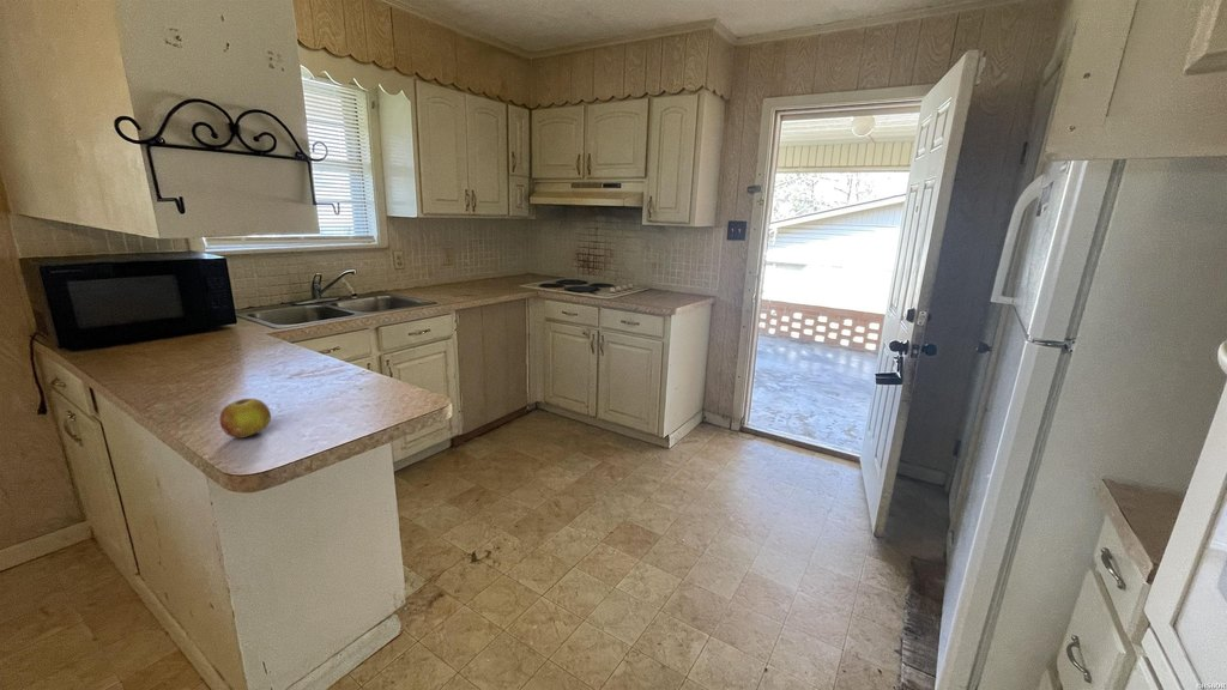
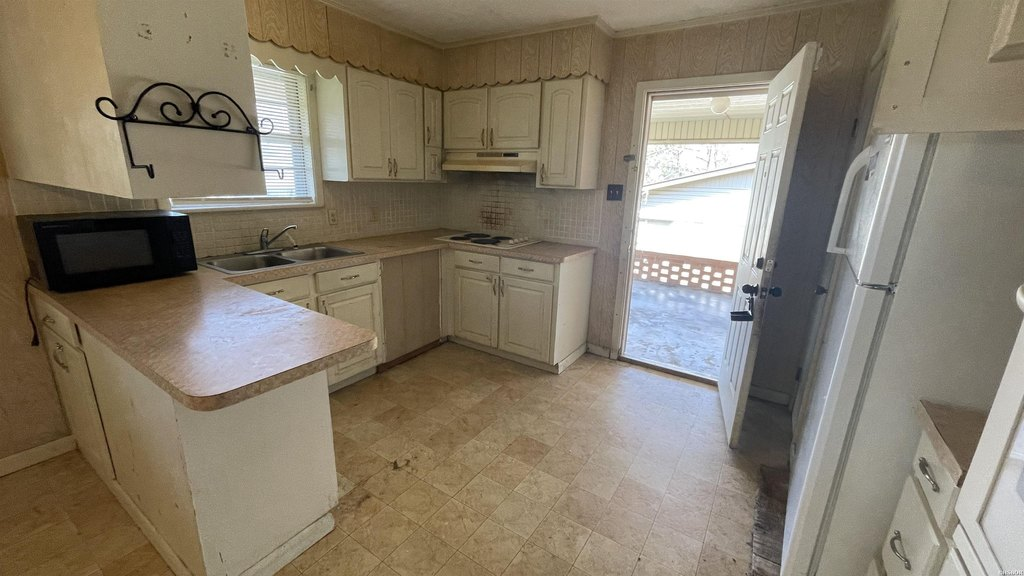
- fruit [218,398,272,438]
